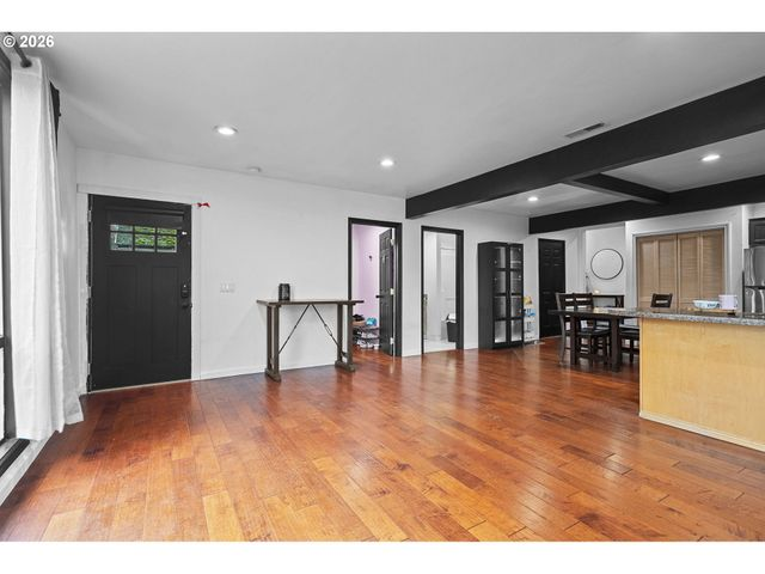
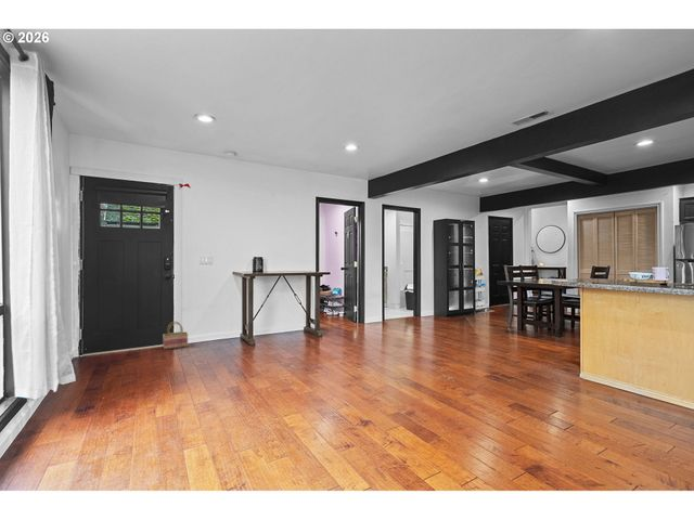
+ basket [162,321,190,351]
